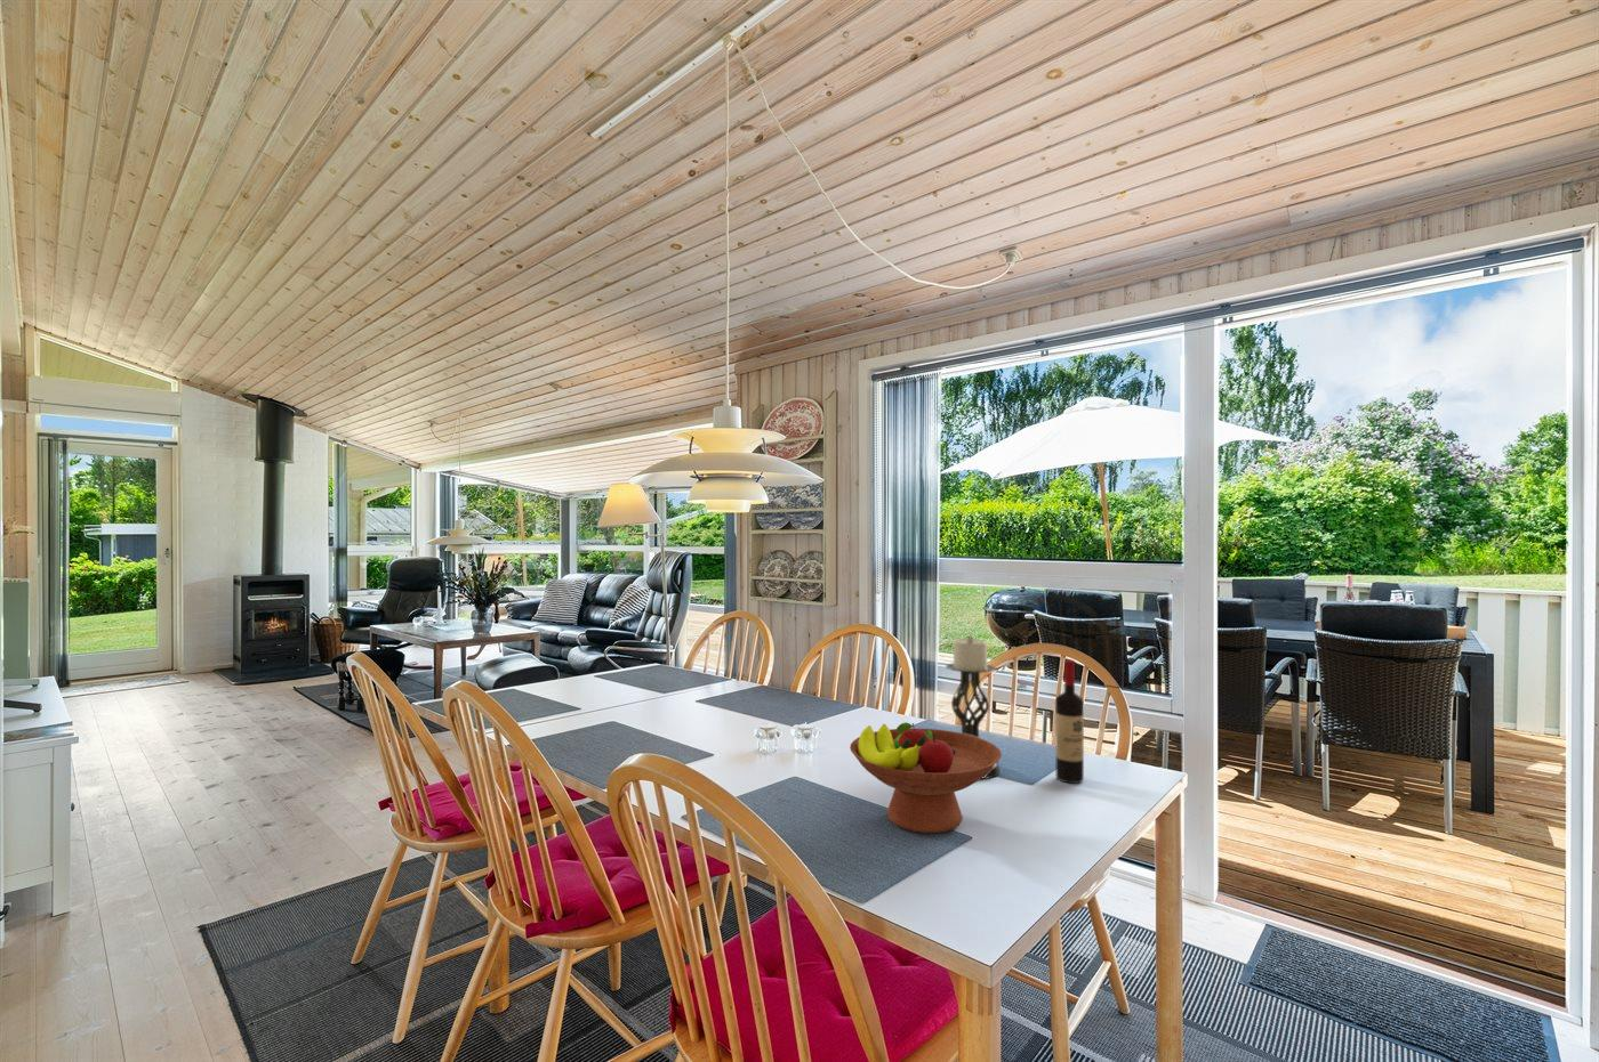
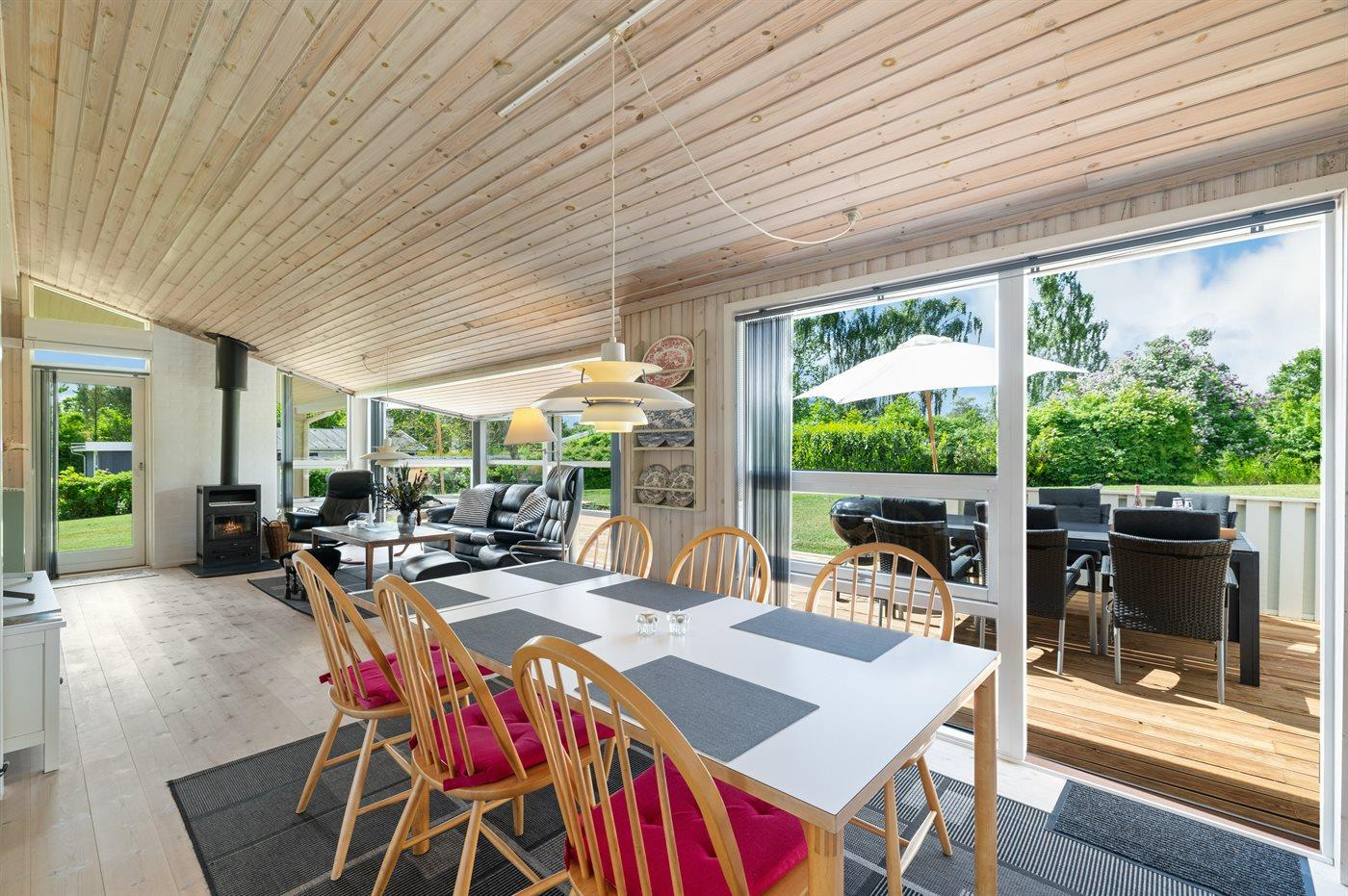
- wine bottle [1055,658,1085,785]
- candle holder [944,634,1001,780]
- fruit bowl [848,722,1002,834]
